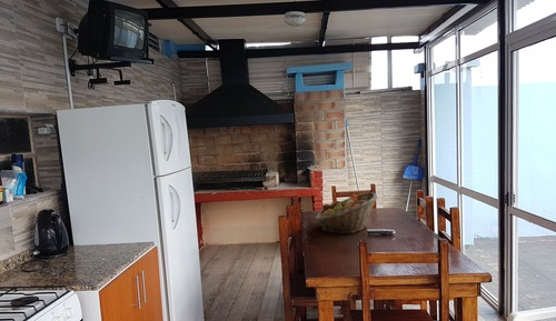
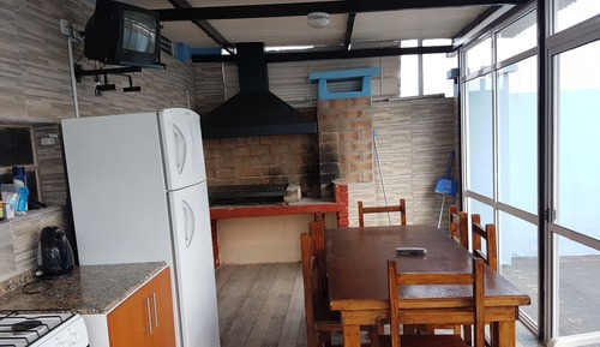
- fruit basket [315,191,378,235]
